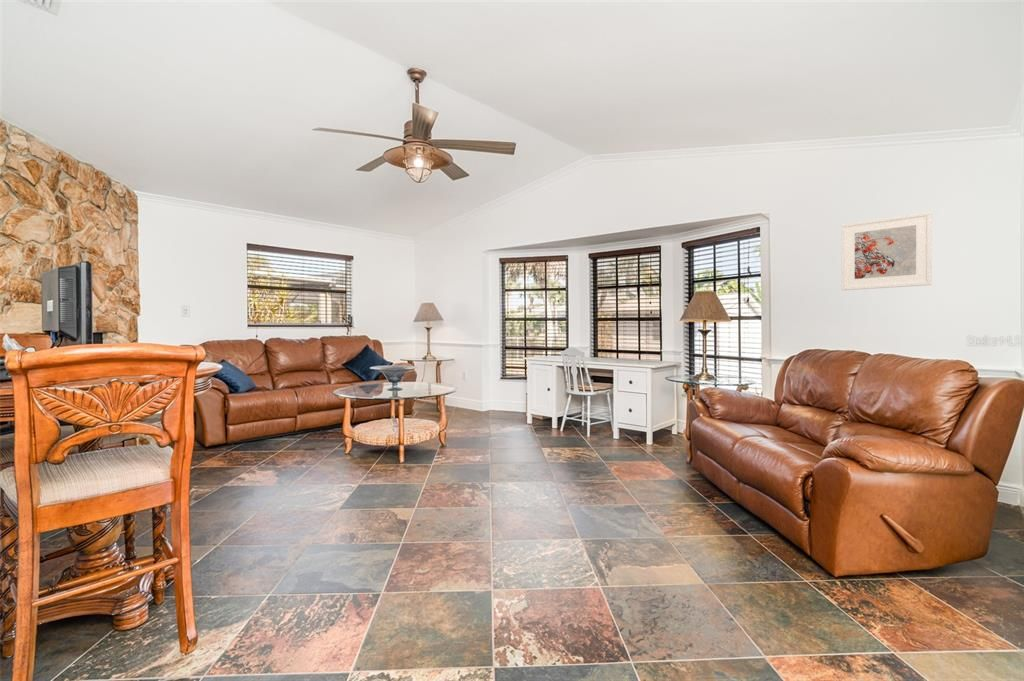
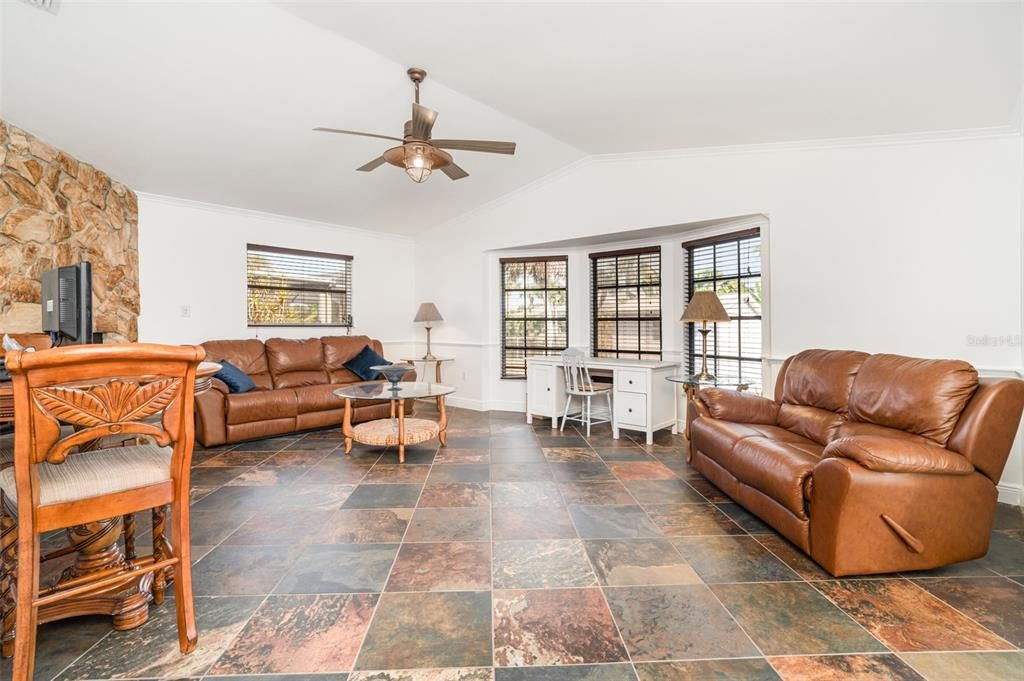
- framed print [841,210,933,291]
